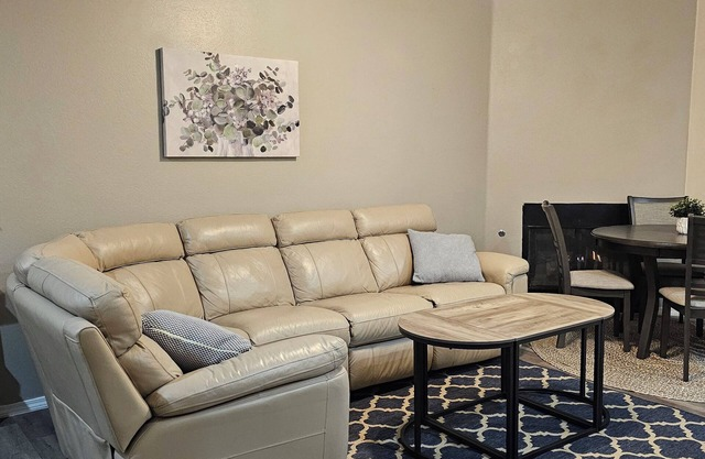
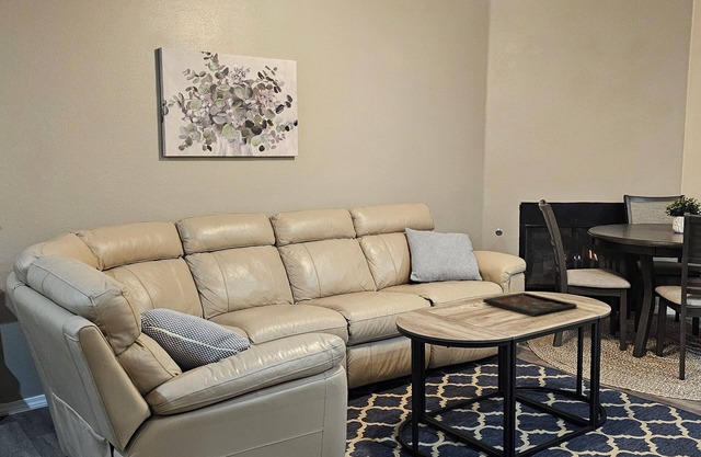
+ decorative tray [482,292,578,318]
